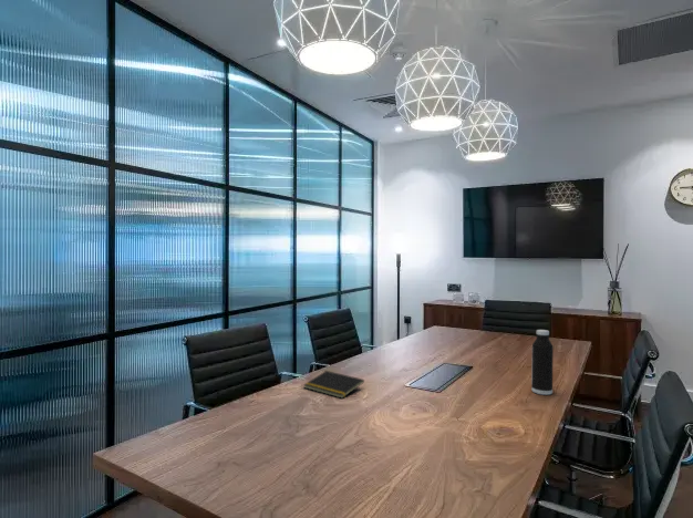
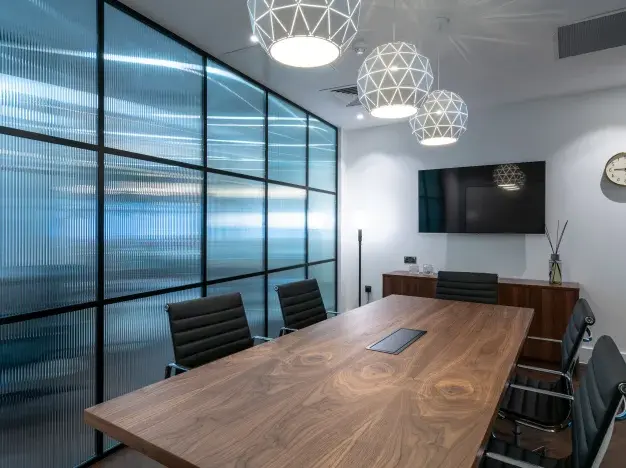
- water bottle [530,329,555,396]
- notepad [302,370,365,400]
